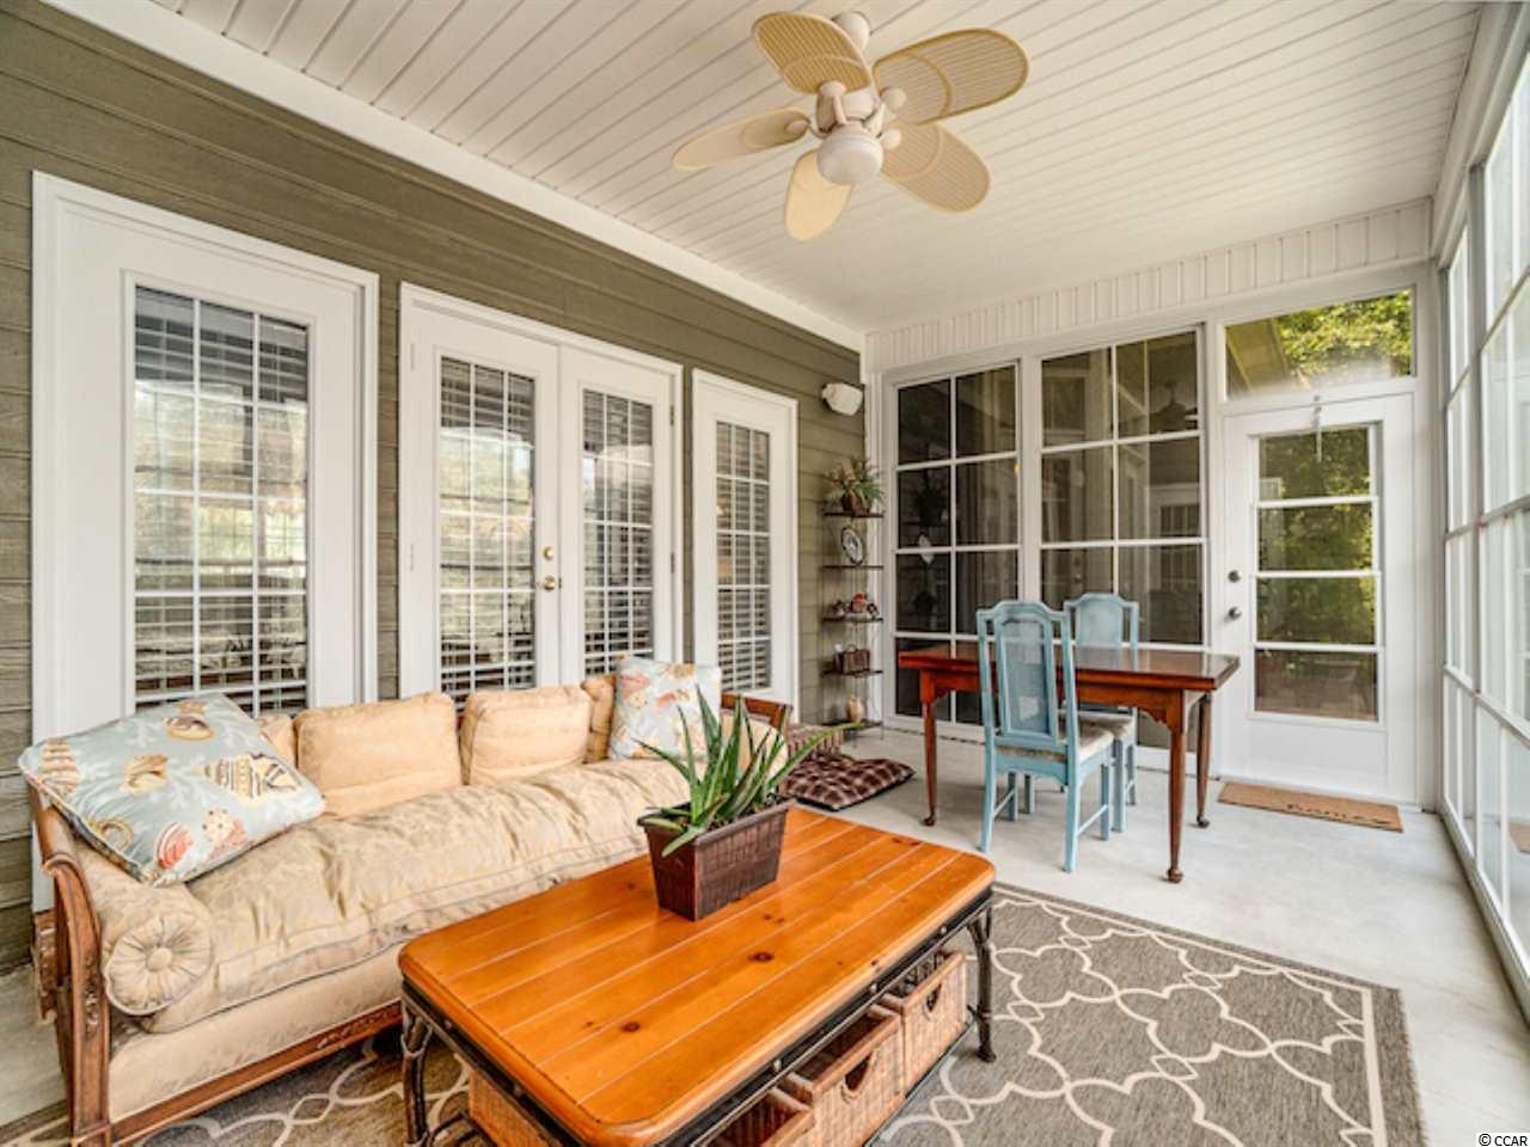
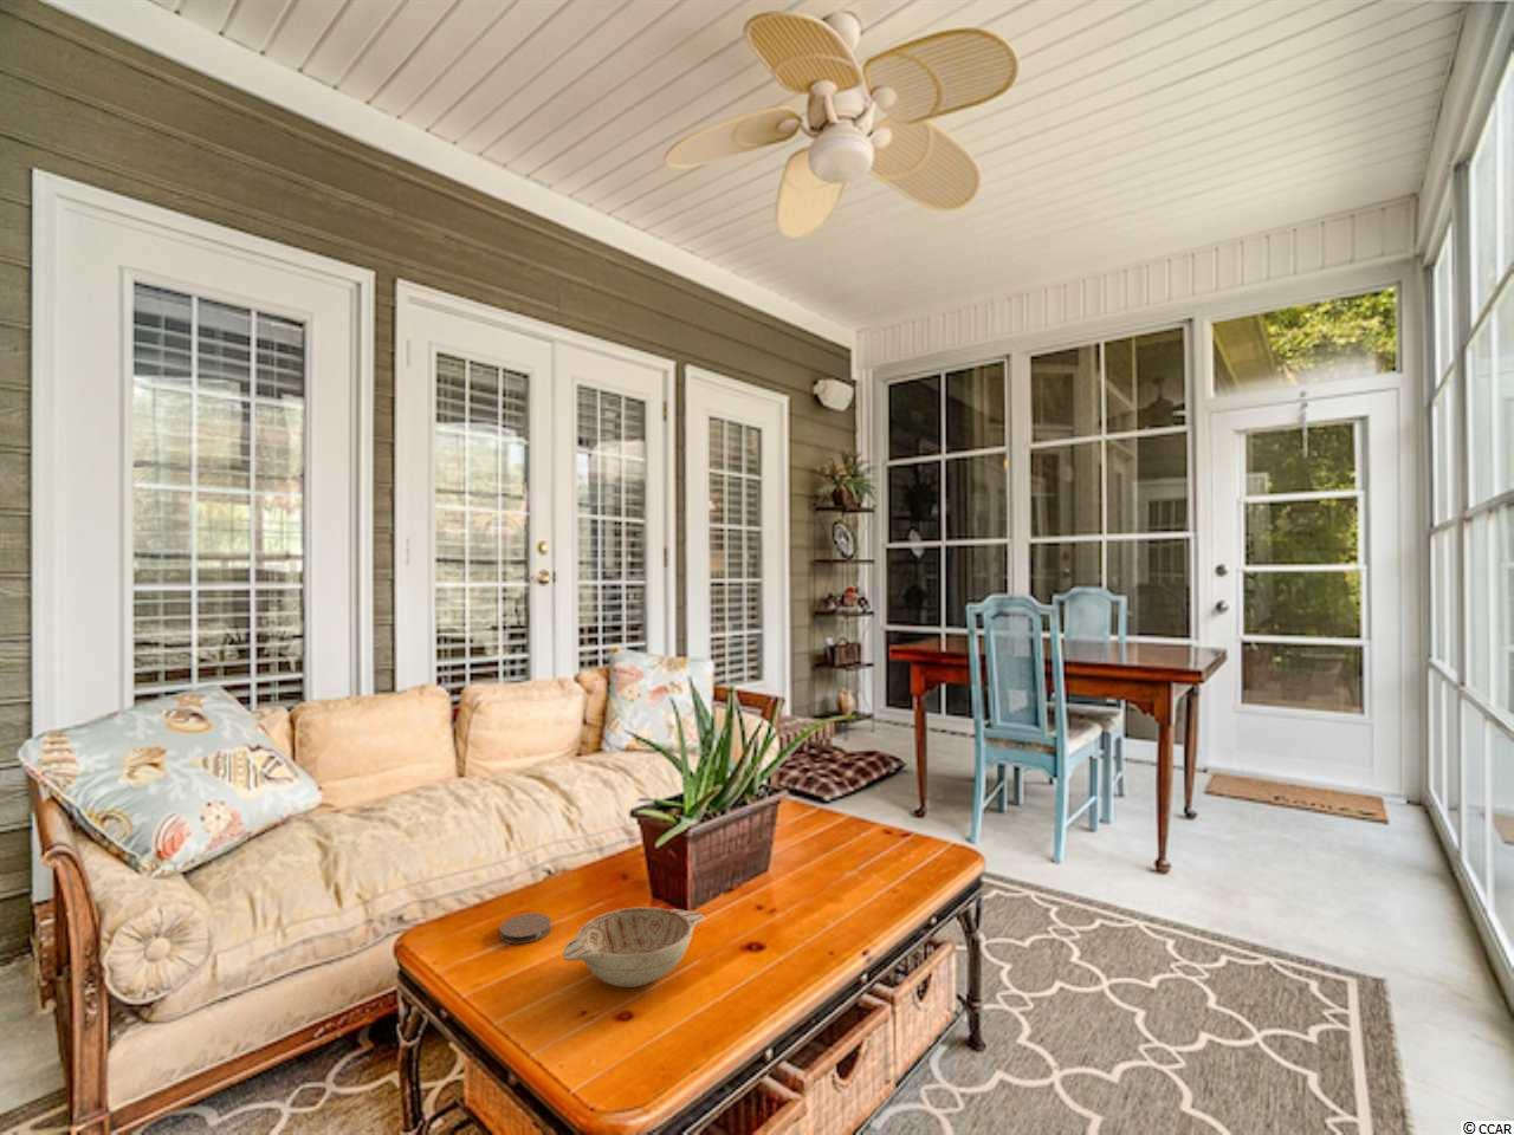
+ coaster [500,912,552,944]
+ decorative bowl [561,906,705,988]
